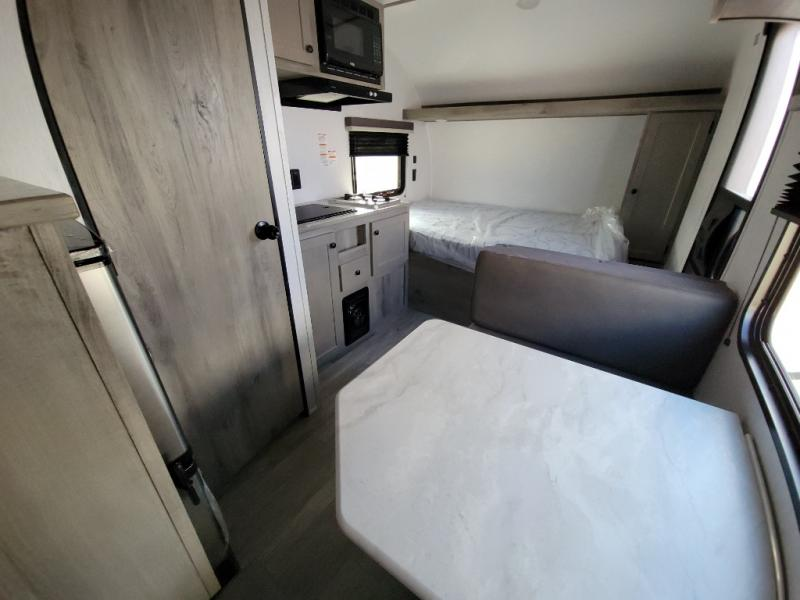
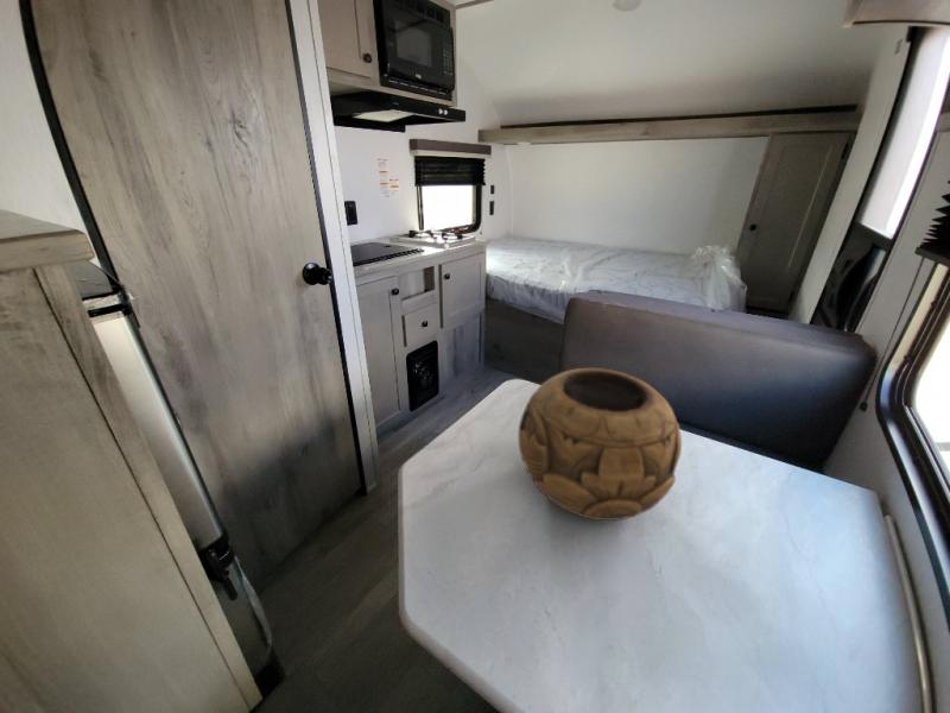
+ decorative bowl [518,367,683,522]
